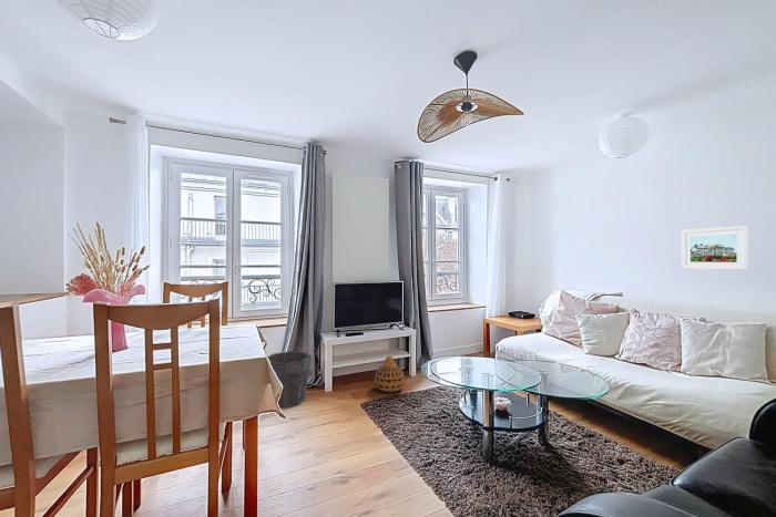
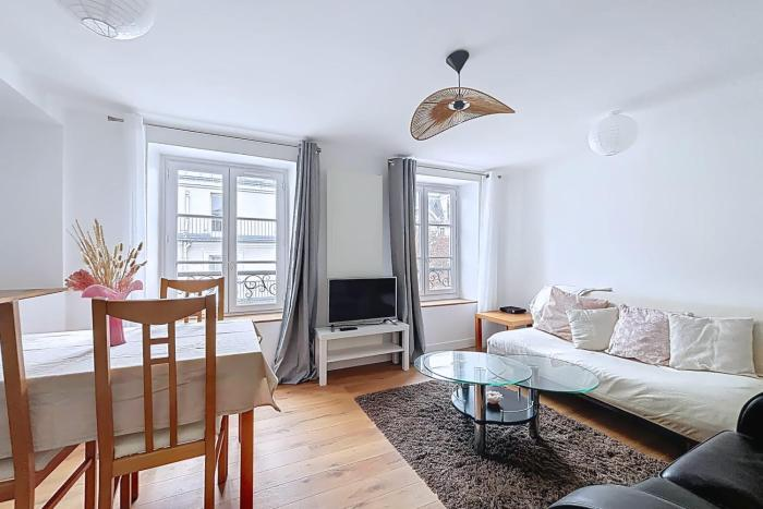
- waste bin [267,350,313,410]
- vase [374,355,406,393]
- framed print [681,225,749,271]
